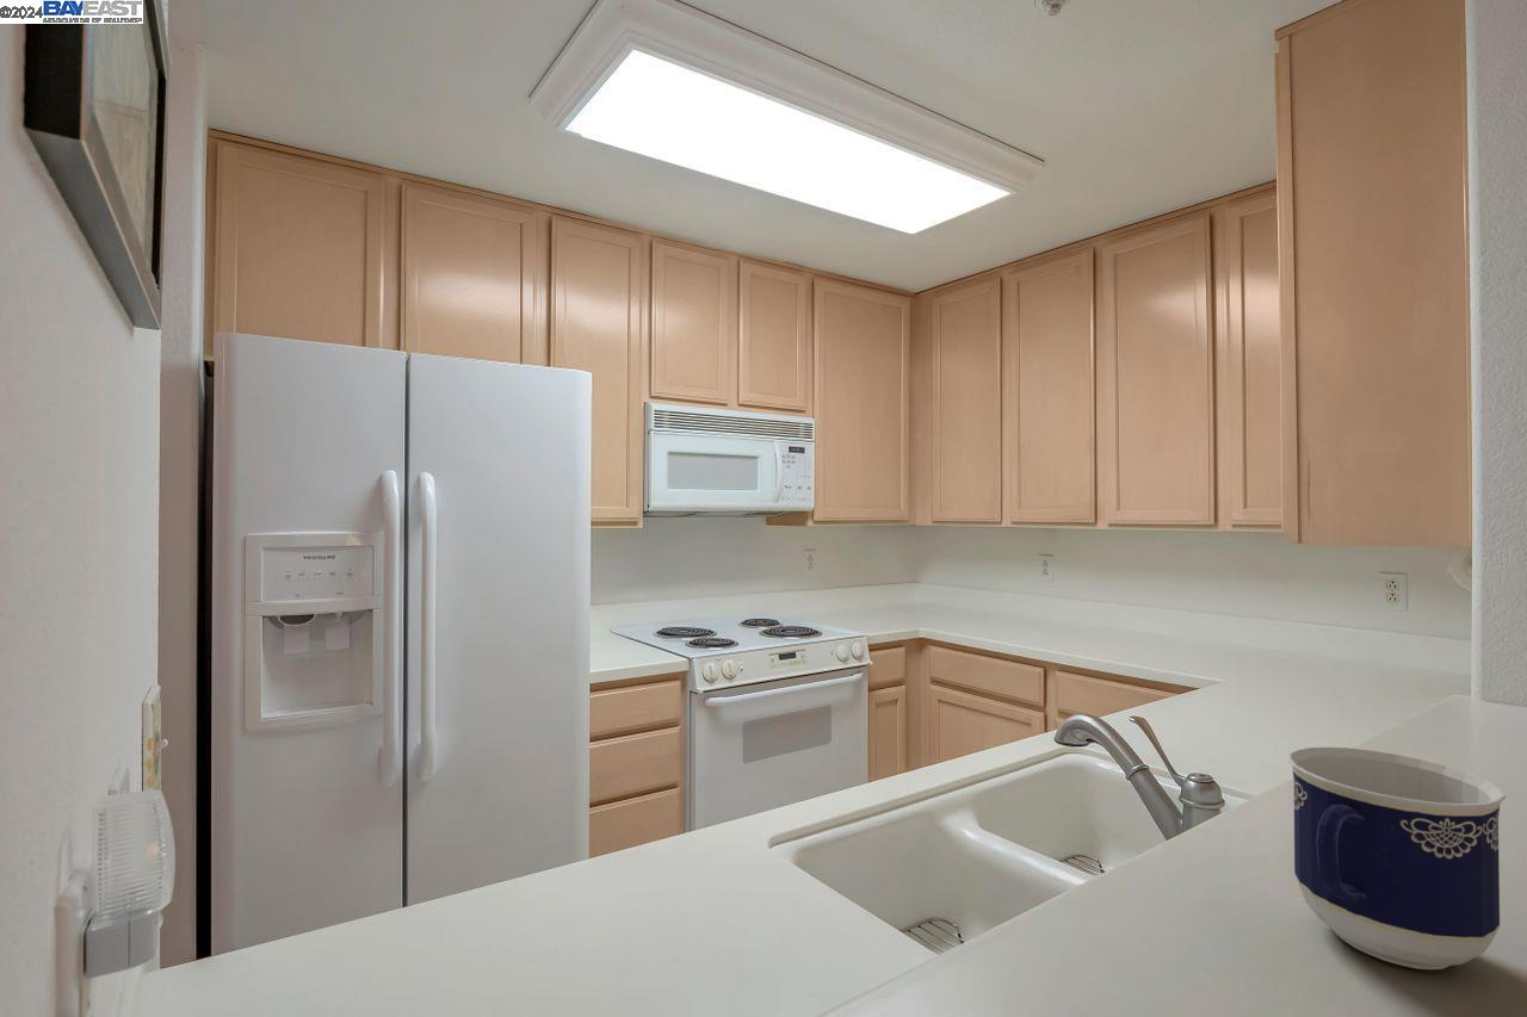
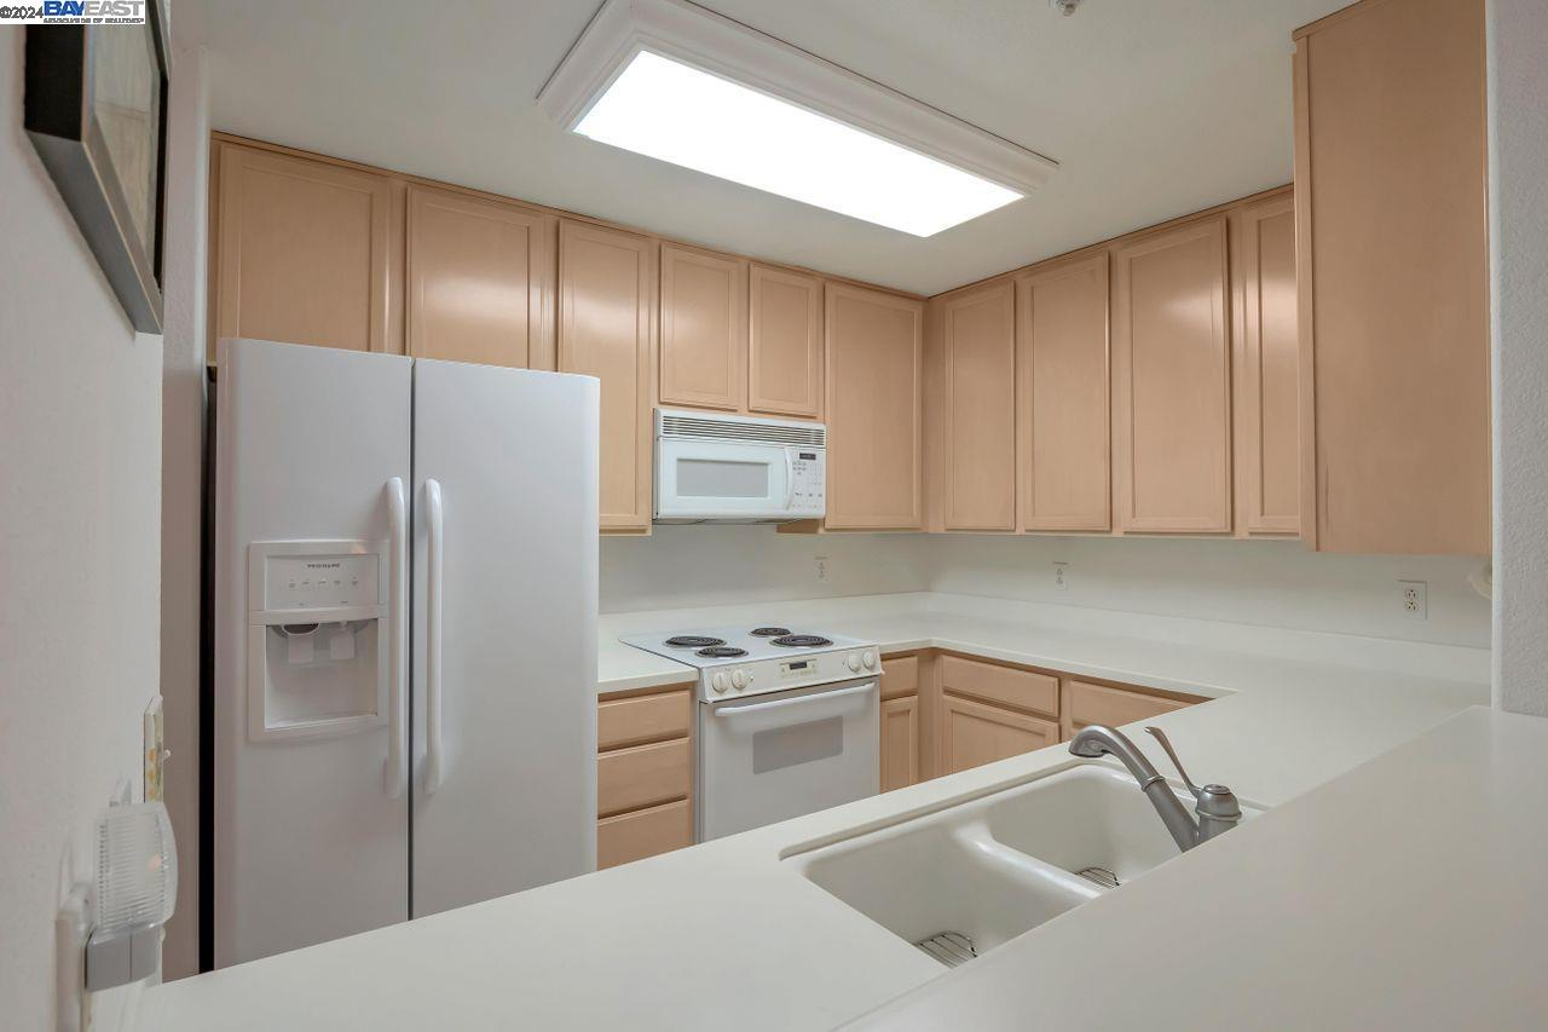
- cup [1286,745,1507,971]
